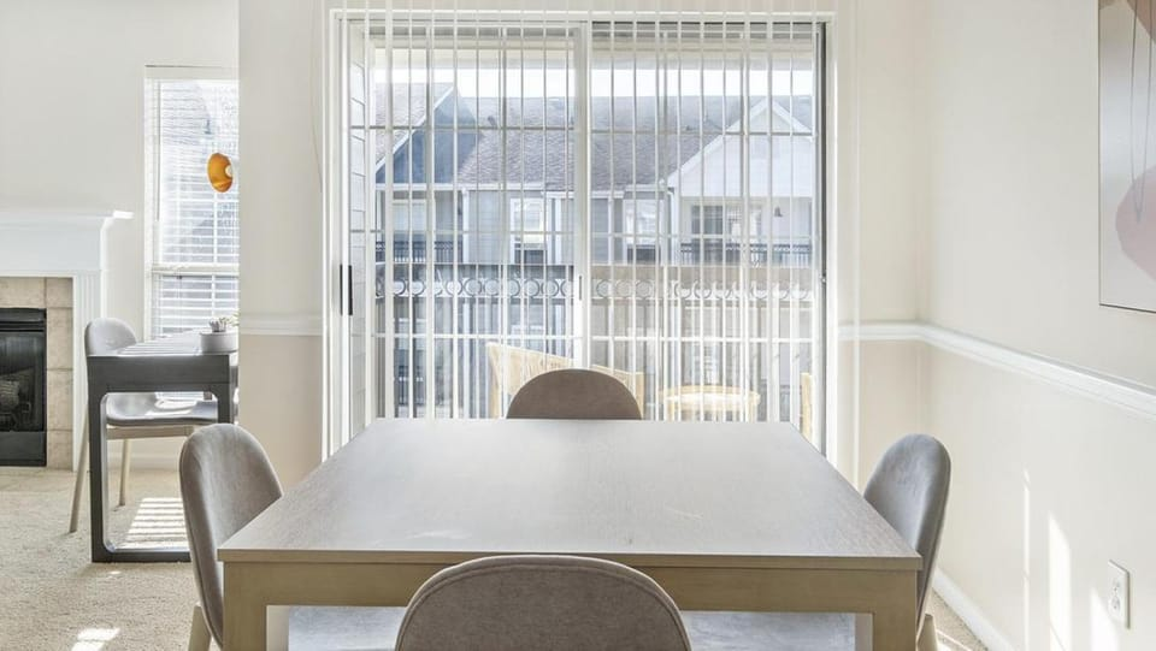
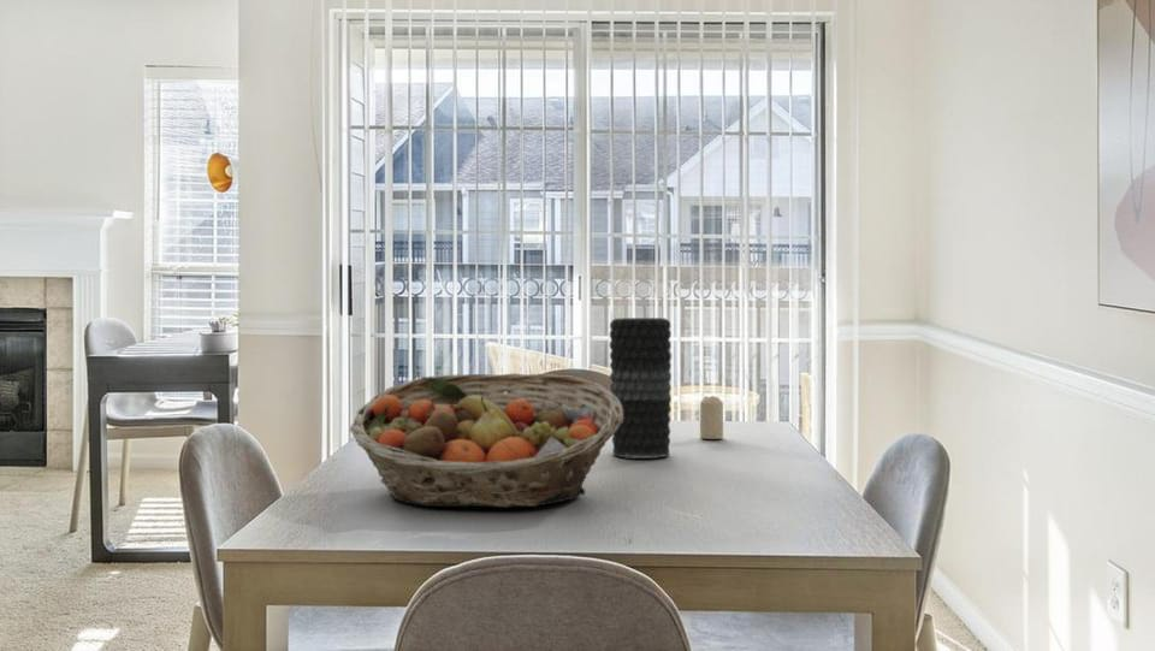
+ candle [699,395,724,440]
+ fruit basket [349,372,623,509]
+ vase [609,316,673,460]
